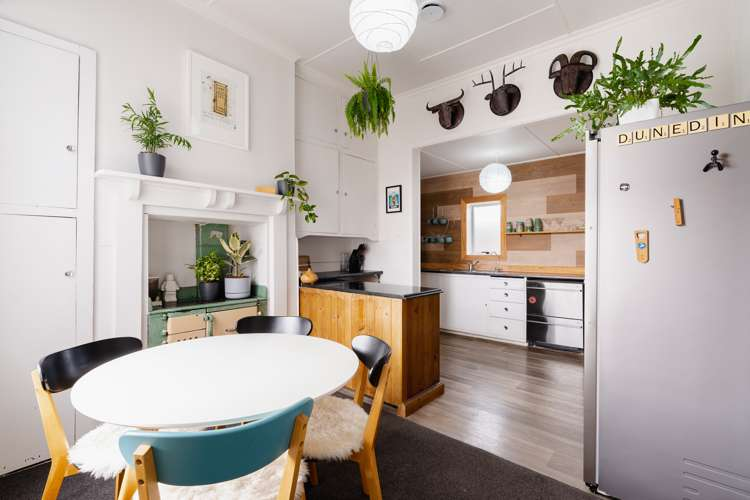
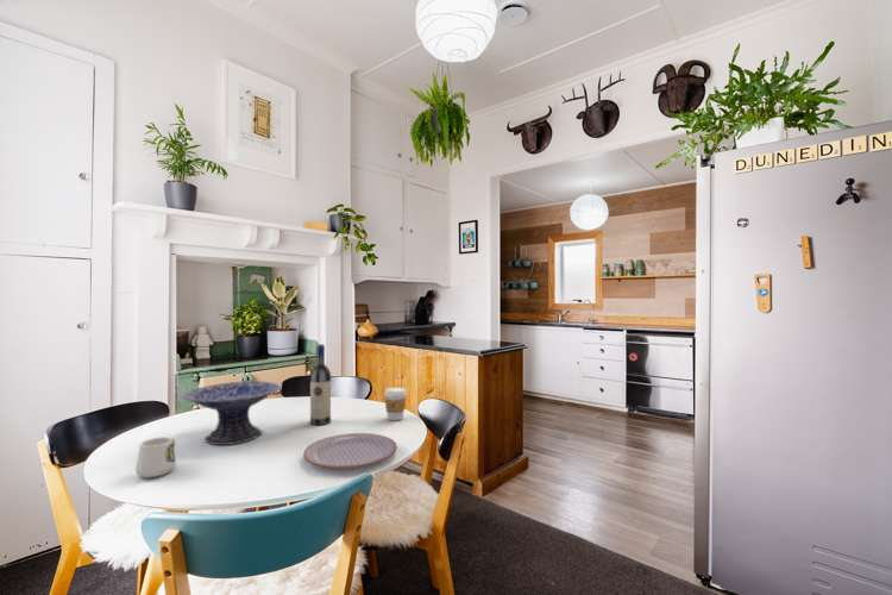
+ wine bottle [309,343,332,426]
+ coffee cup [383,387,408,421]
+ decorative bowl [181,380,282,446]
+ plate [302,432,398,470]
+ mug [134,436,177,478]
